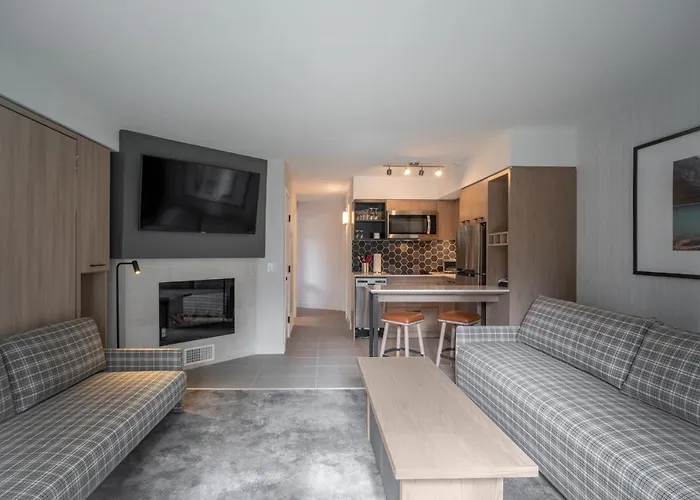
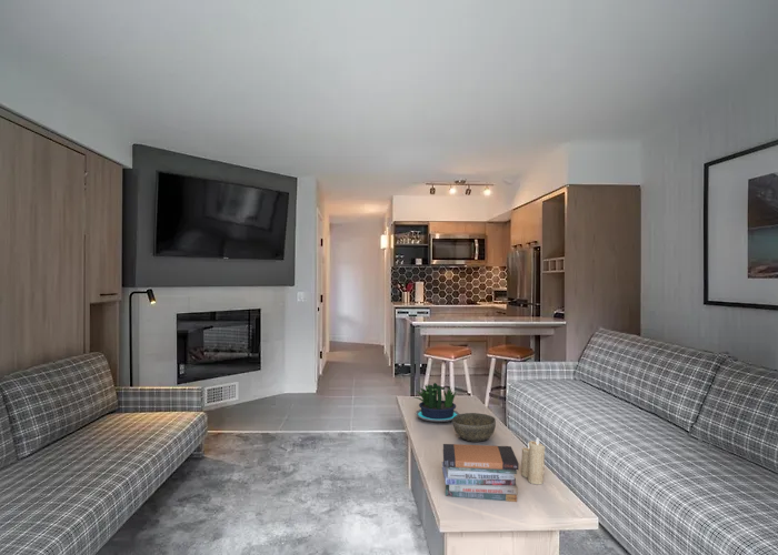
+ candle [520,436,546,486]
+ book stack [441,443,519,503]
+ potted plant [413,382,460,423]
+ bowl [451,412,497,443]
